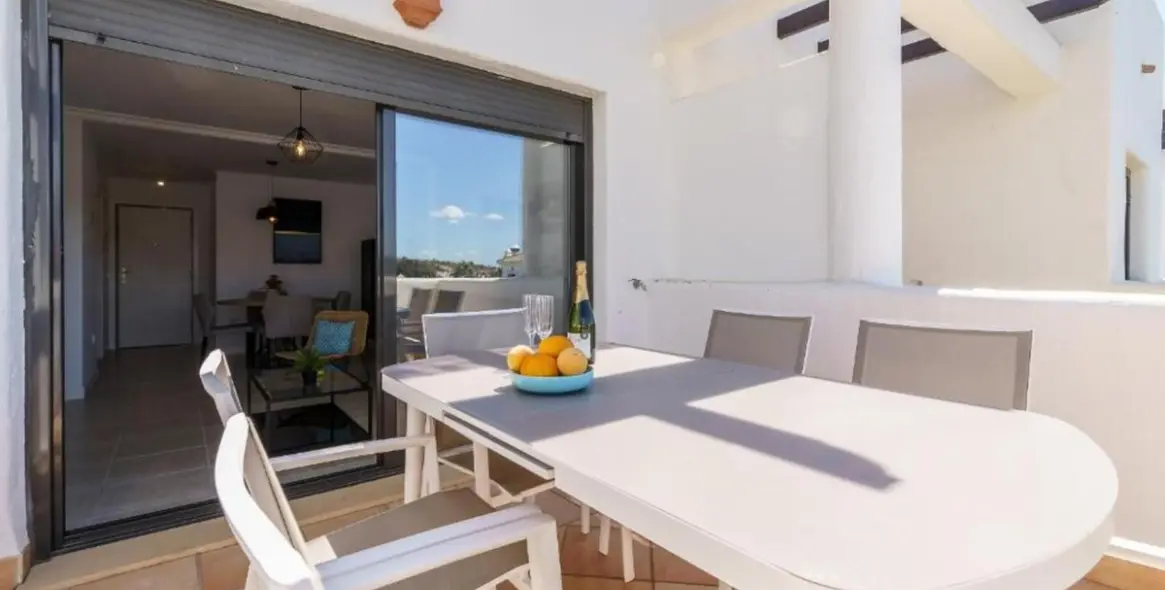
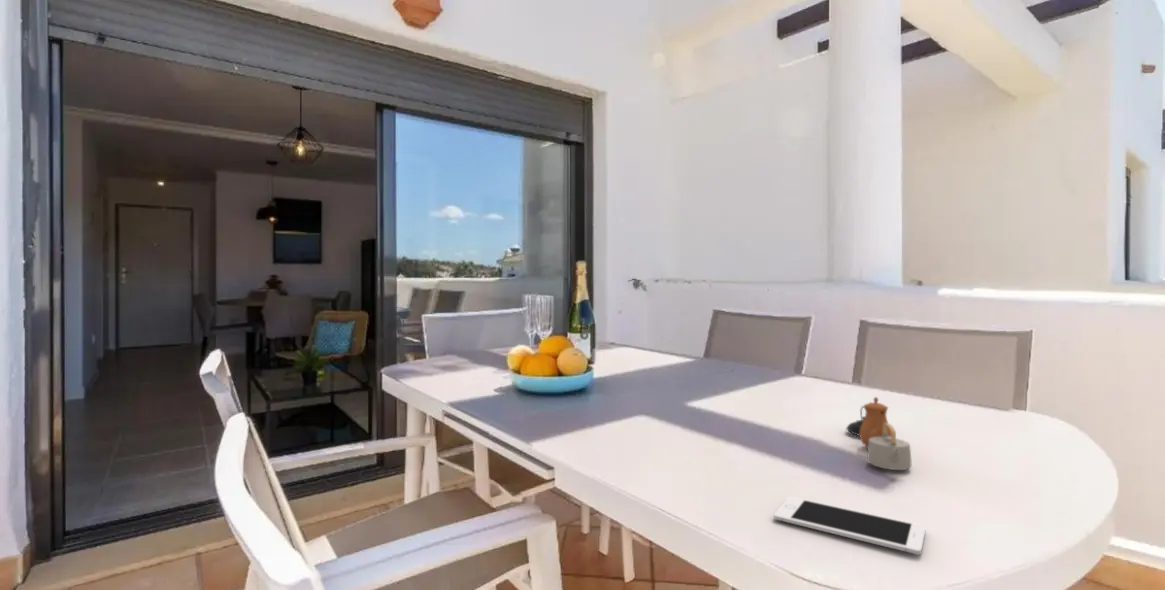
+ teapot [845,396,912,471]
+ cell phone [773,496,926,556]
